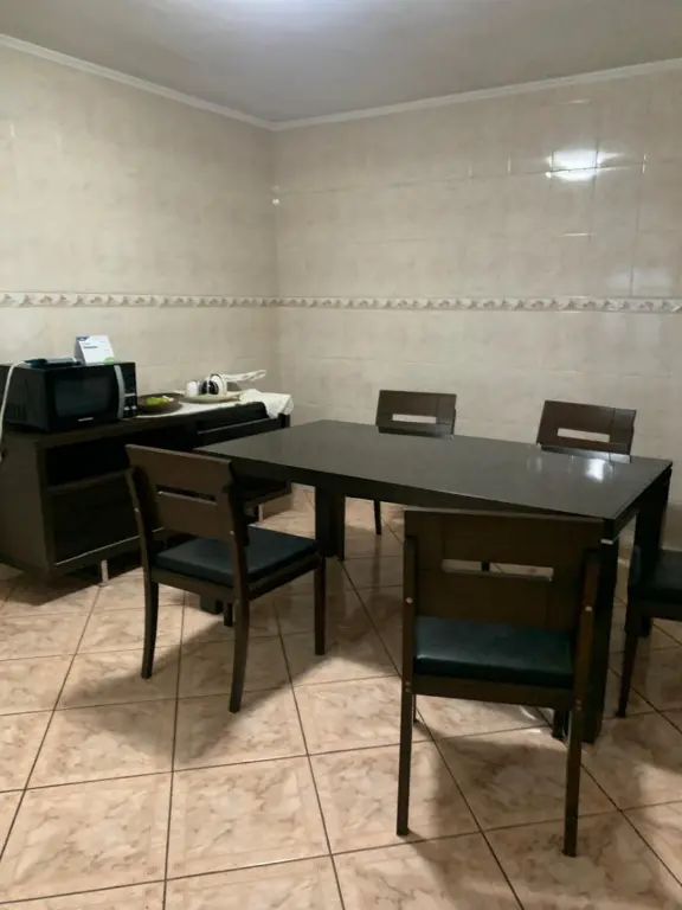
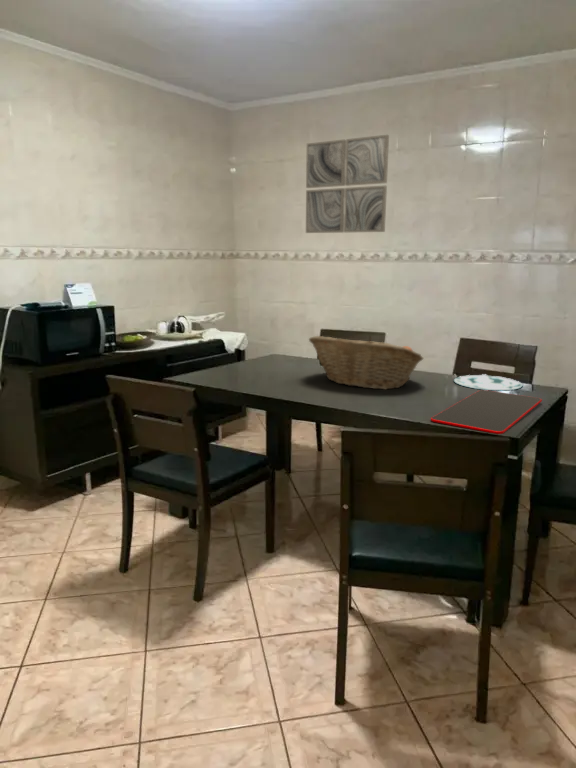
+ plate [453,373,524,391]
+ wall art [305,134,390,234]
+ fruit basket [308,335,425,391]
+ cutting board [430,389,543,435]
